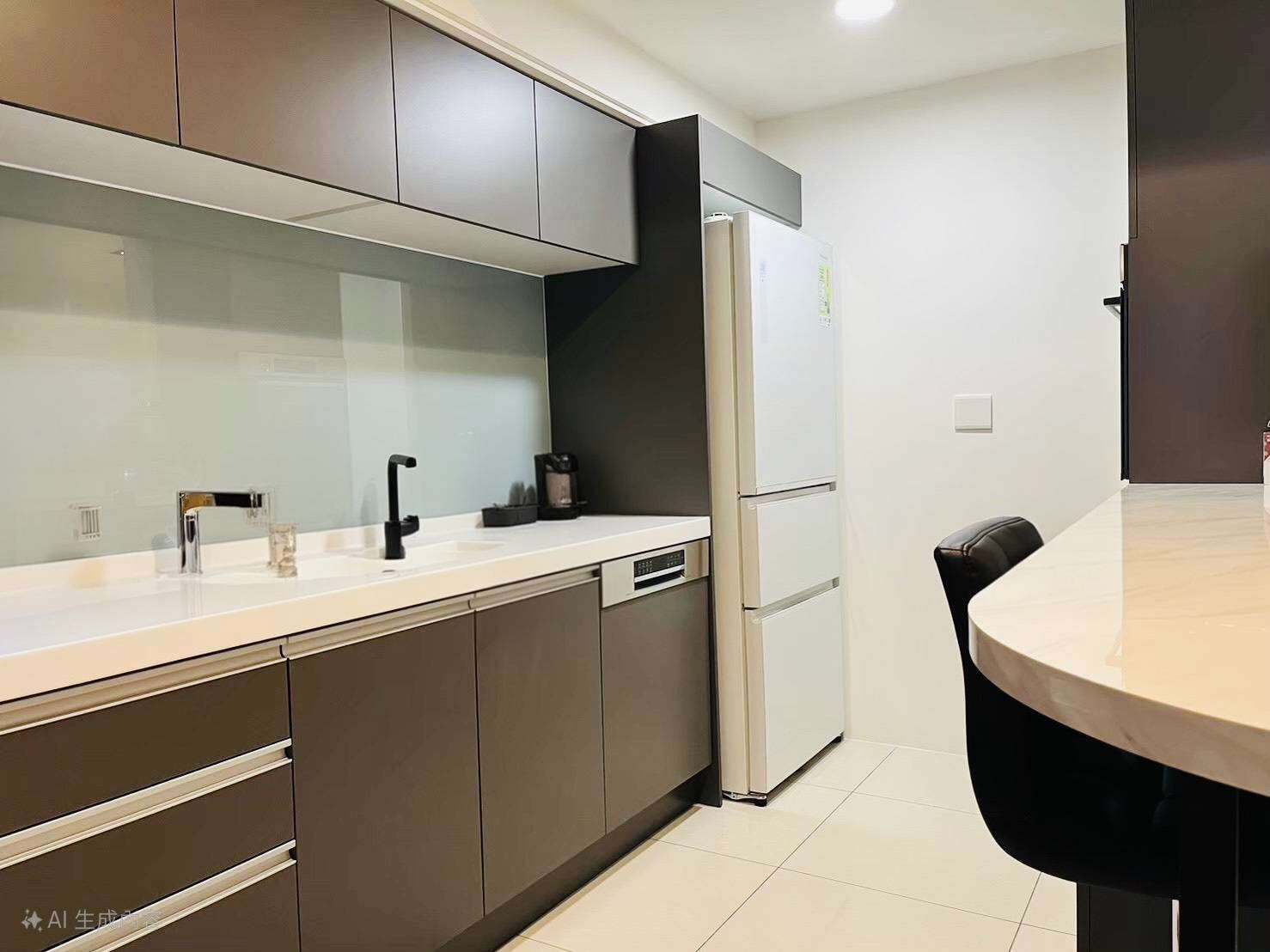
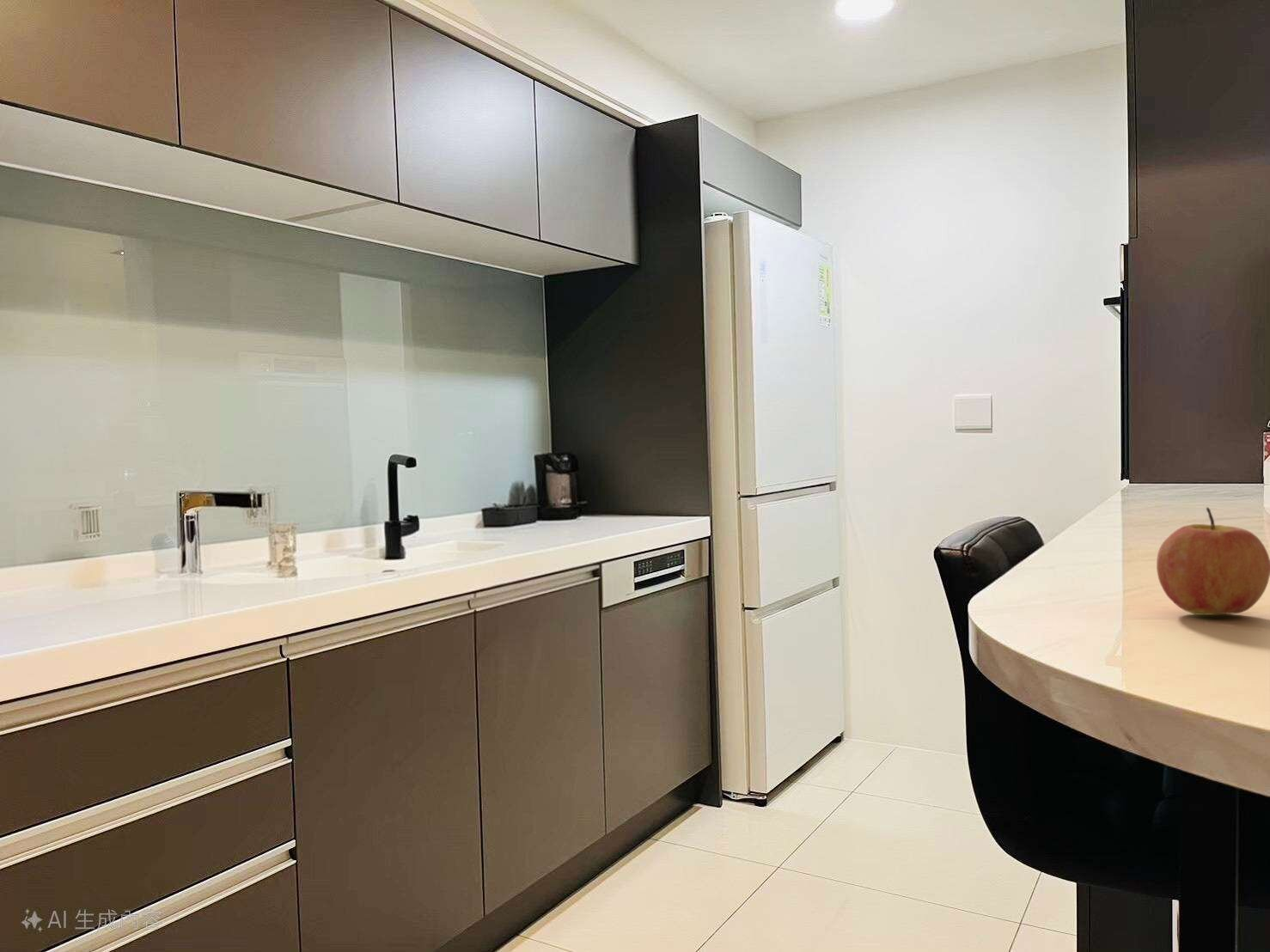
+ apple [1156,506,1270,616]
